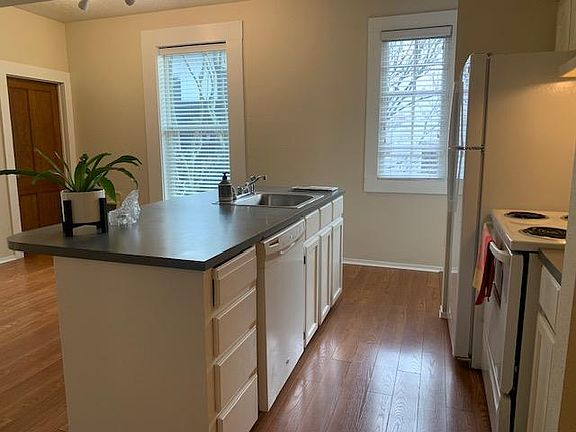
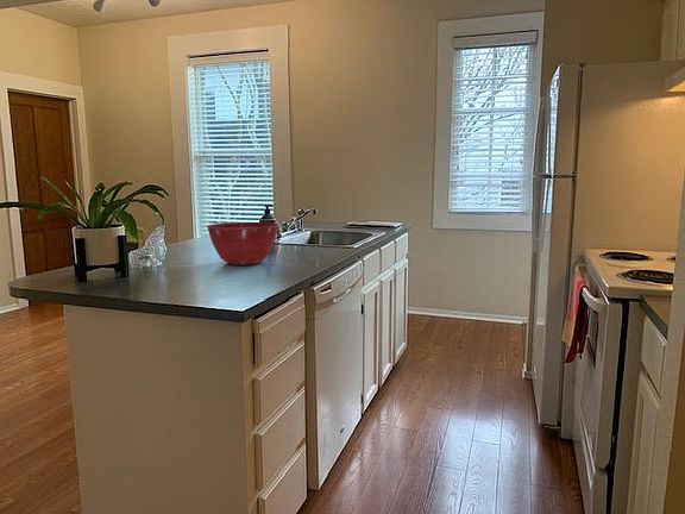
+ mixing bowl [206,221,281,267]
